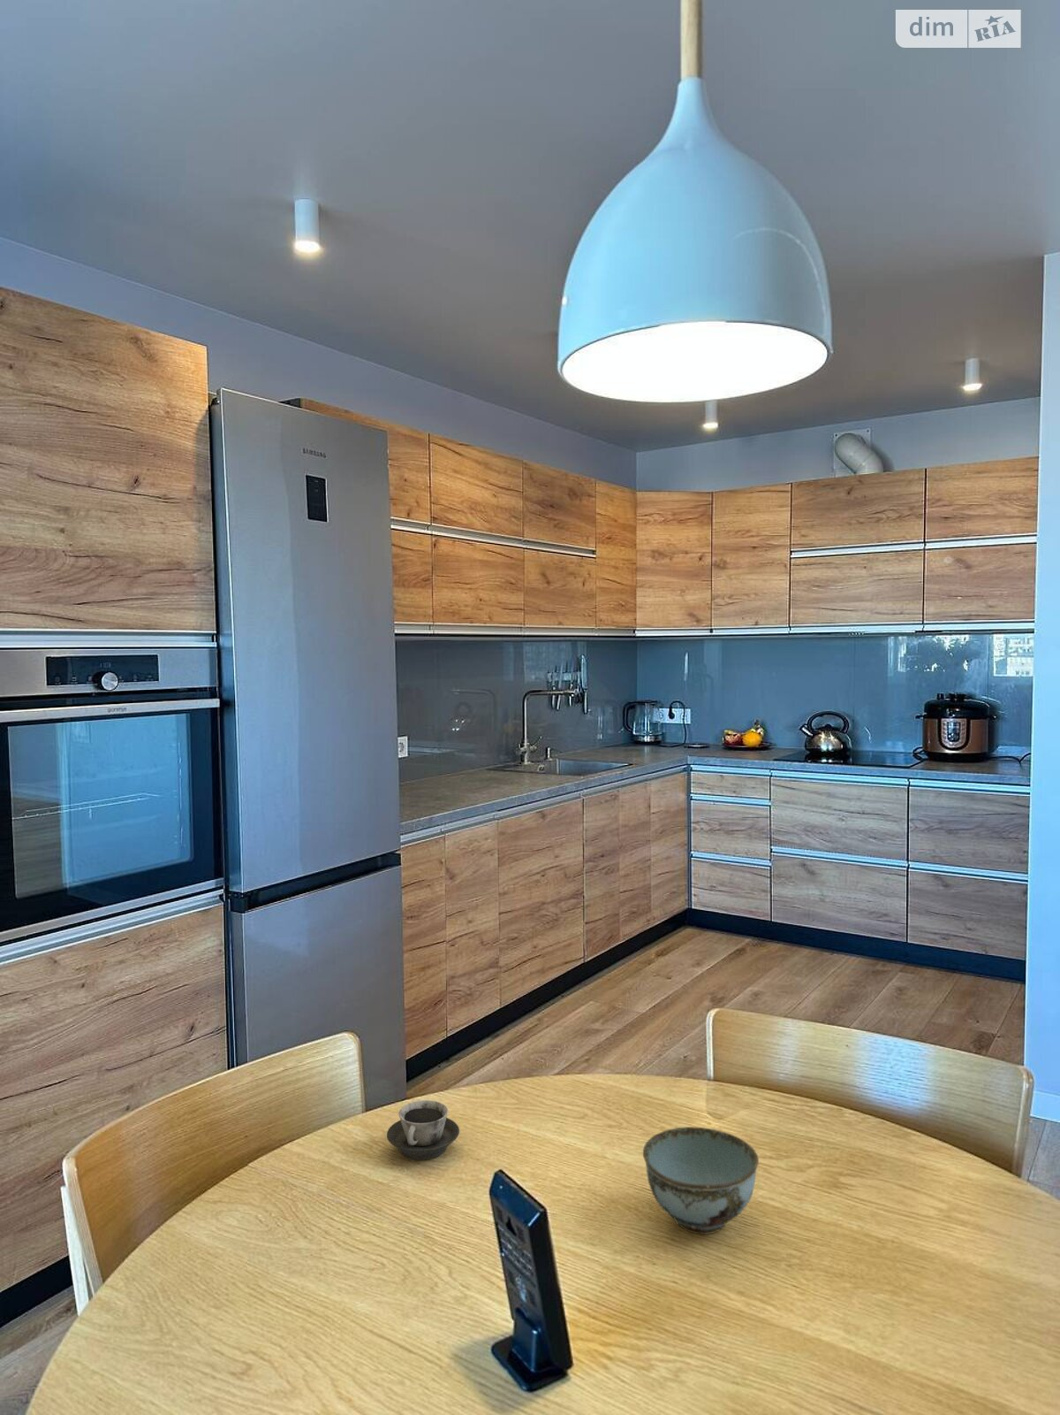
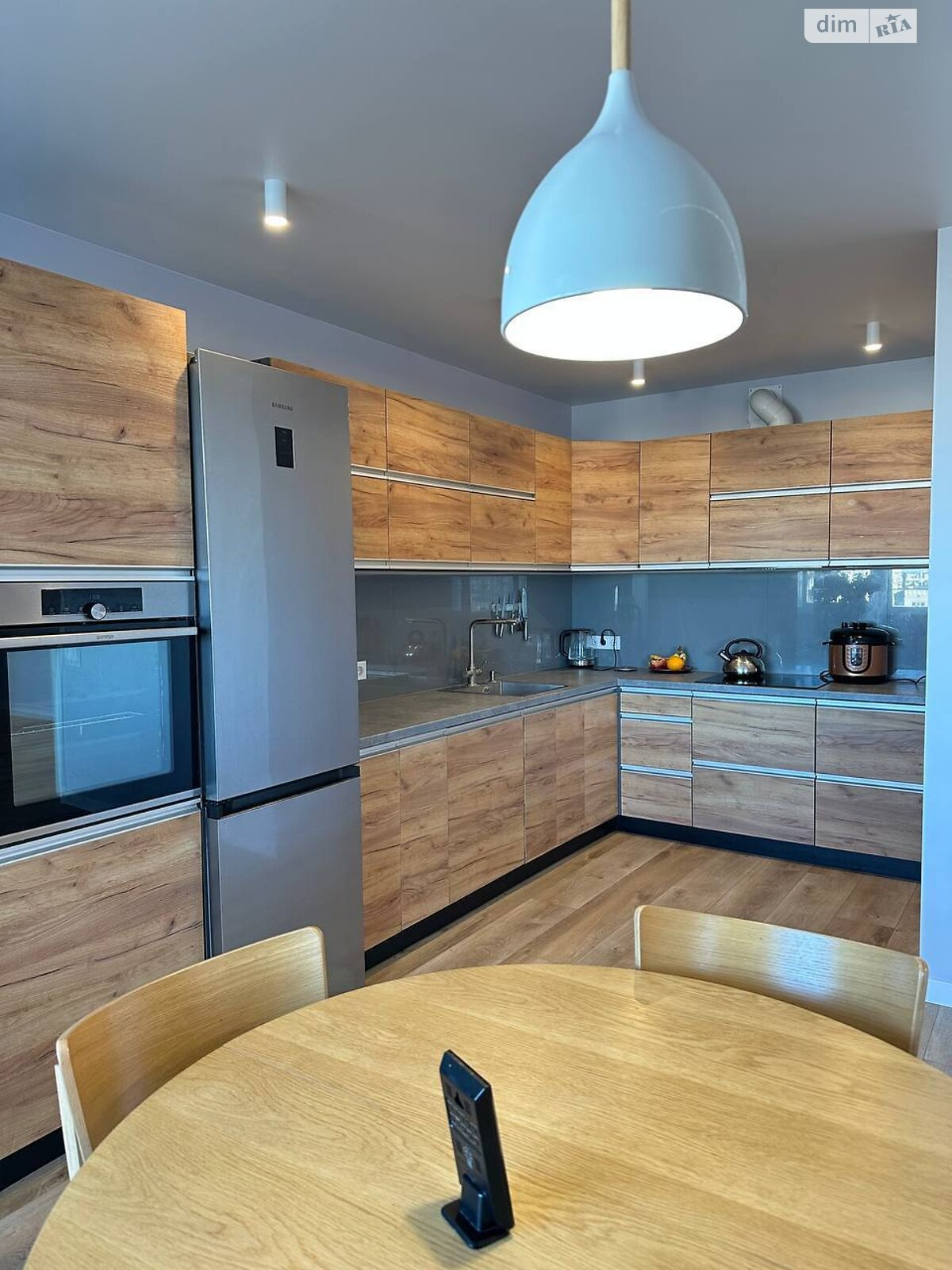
- cup [386,1100,460,1161]
- bowl [642,1125,759,1236]
